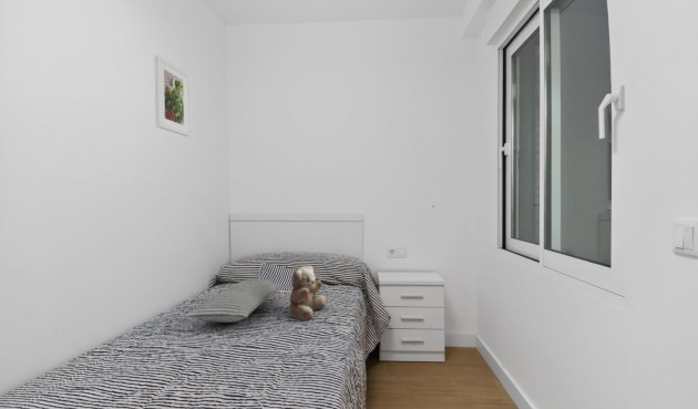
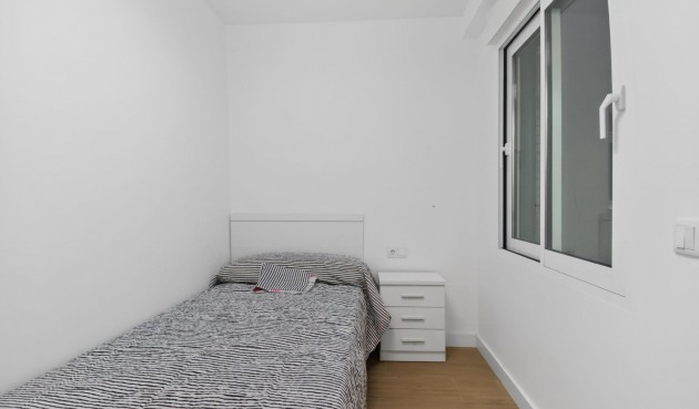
- teddy bear [288,264,328,321]
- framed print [154,54,191,137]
- pillow [184,278,284,324]
